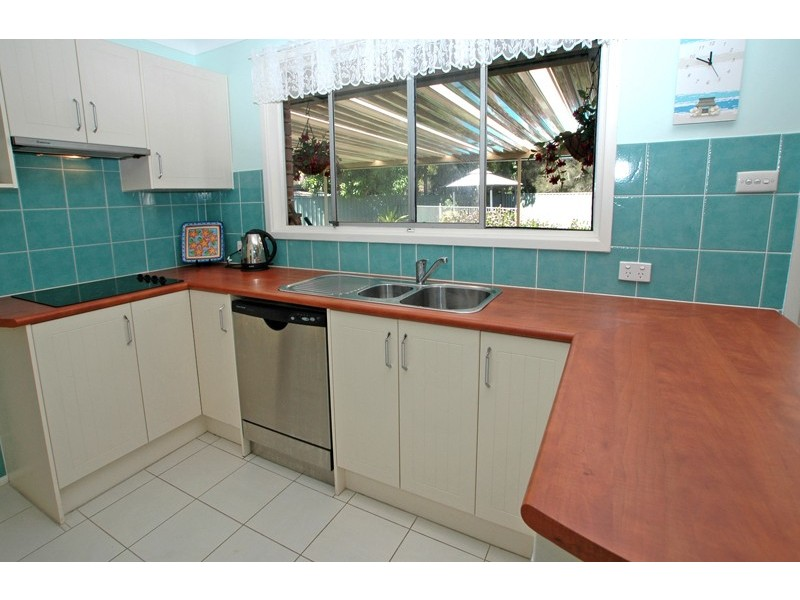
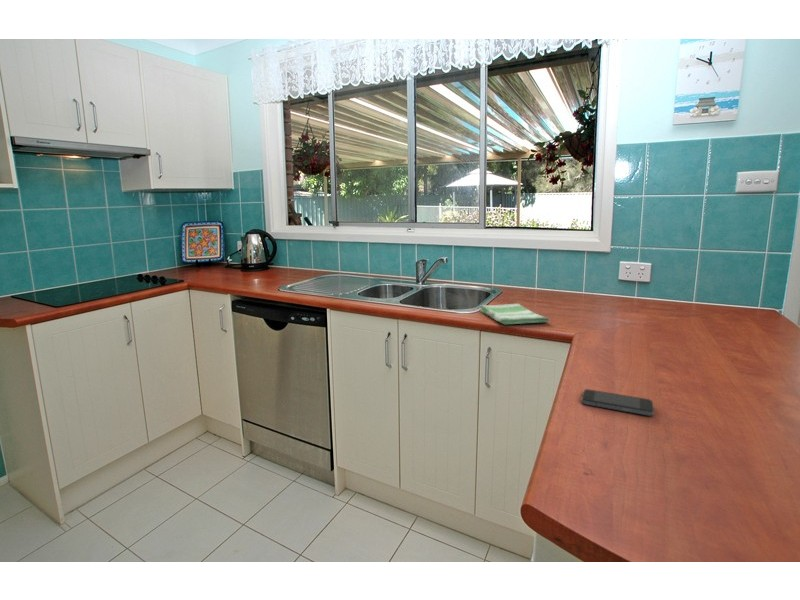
+ smartphone [580,388,655,417]
+ dish towel [479,303,550,325]
